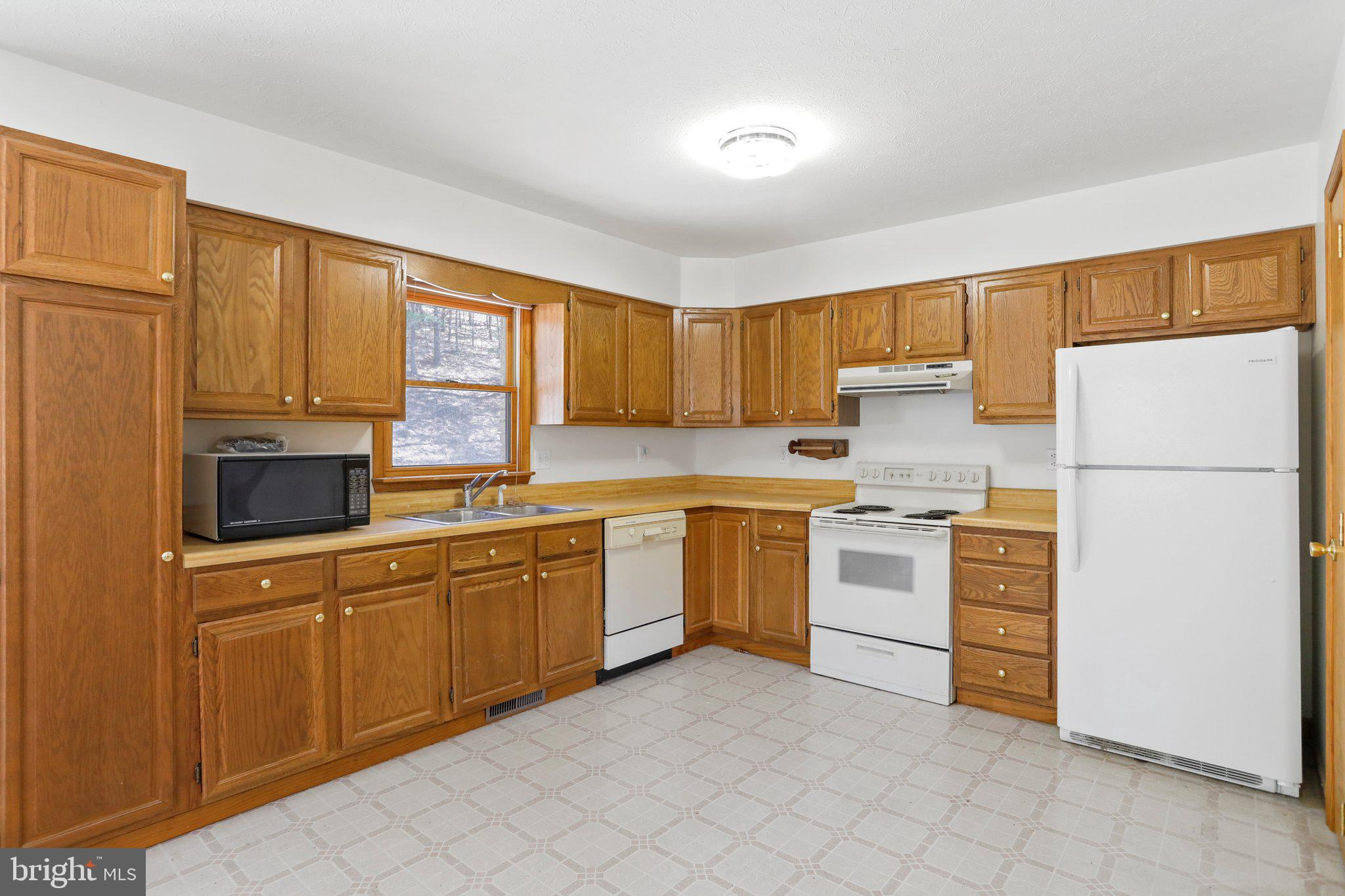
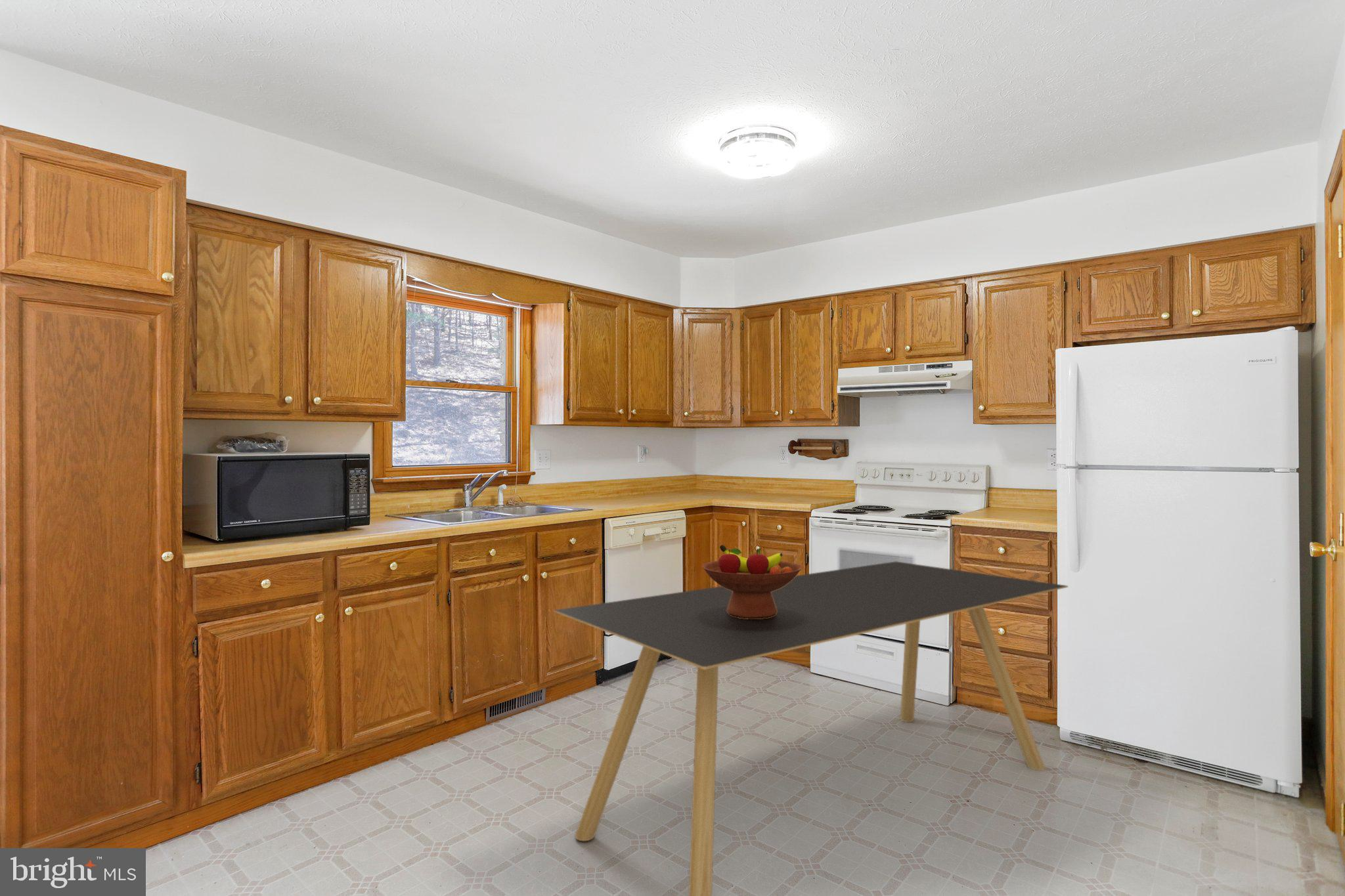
+ dining table [554,561,1069,896]
+ fruit bowl [701,544,803,618]
